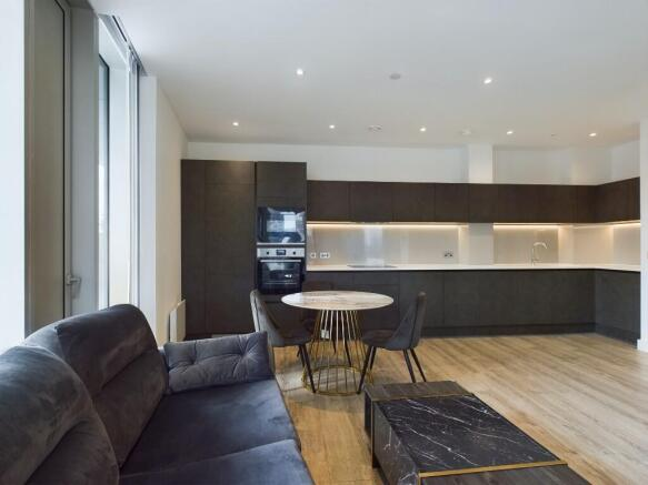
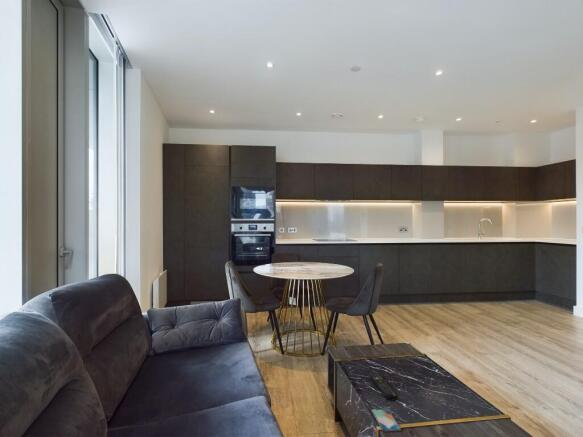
+ smartphone [370,407,402,433]
+ remote control [368,372,398,401]
